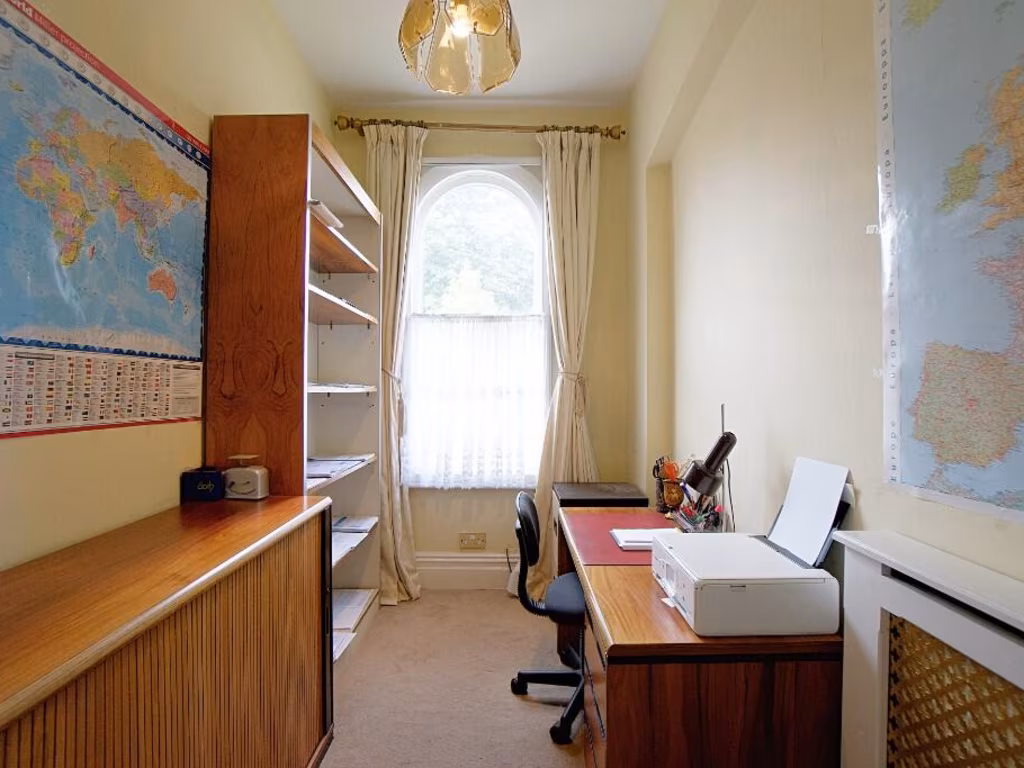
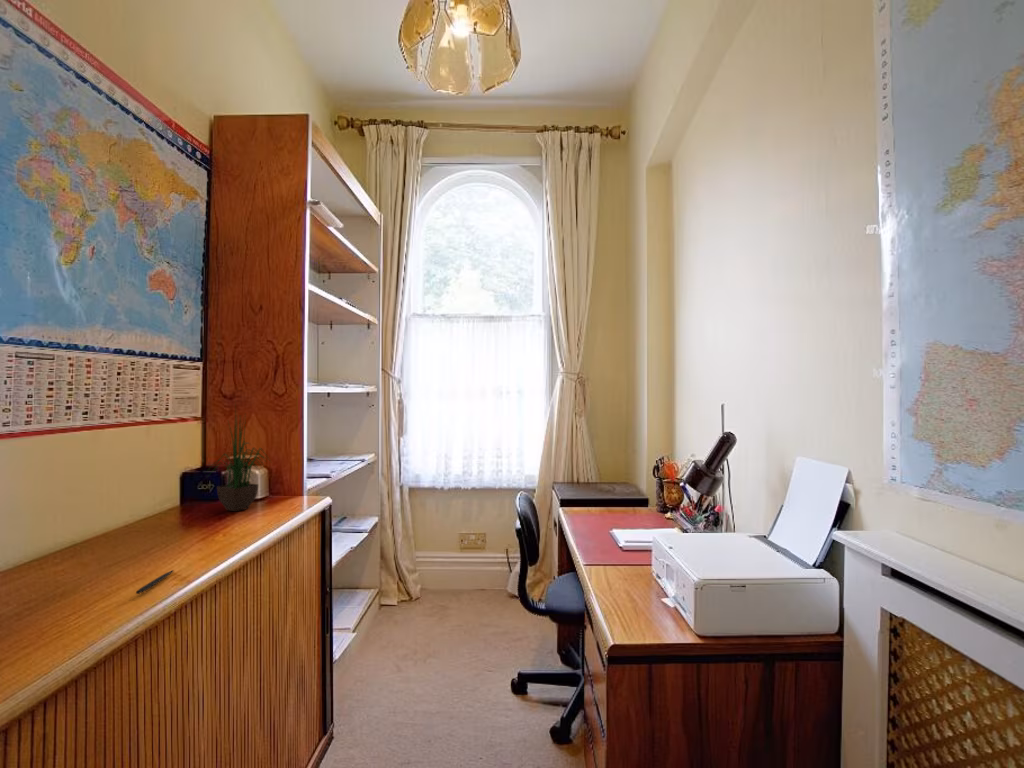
+ potted plant [204,400,272,512]
+ pen [135,569,175,595]
